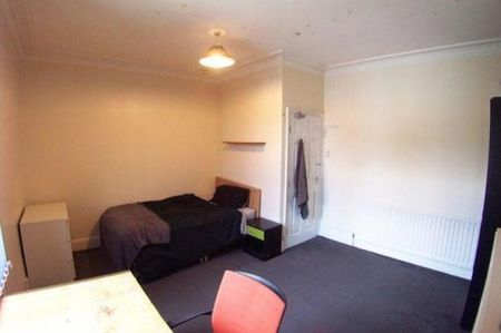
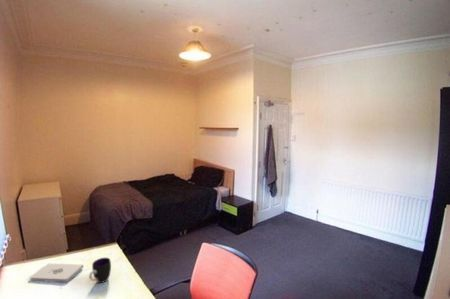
+ notepad [29,262,84,283]
+ cup [88,257,112,284]
